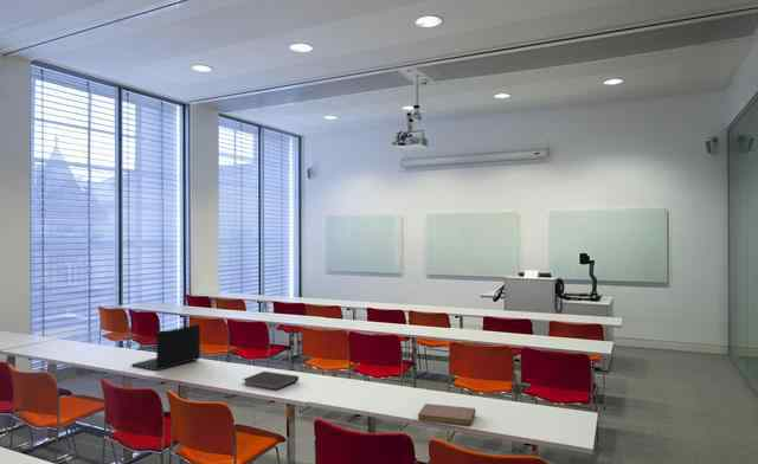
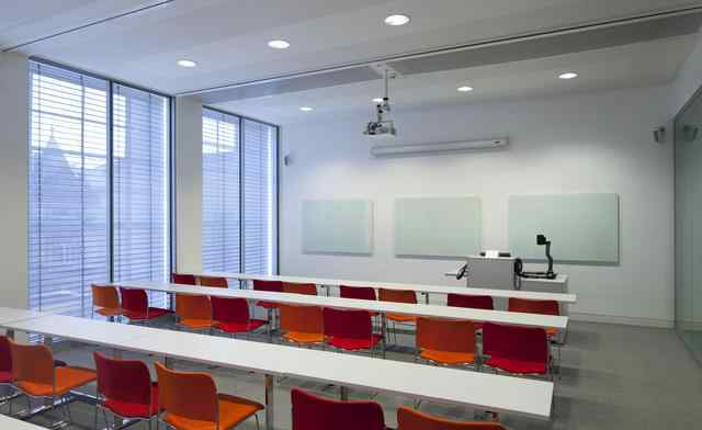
- notebook [417,402,476,426]
- notebook [240,370,300,392]
- laptop [130,323,201,372]
